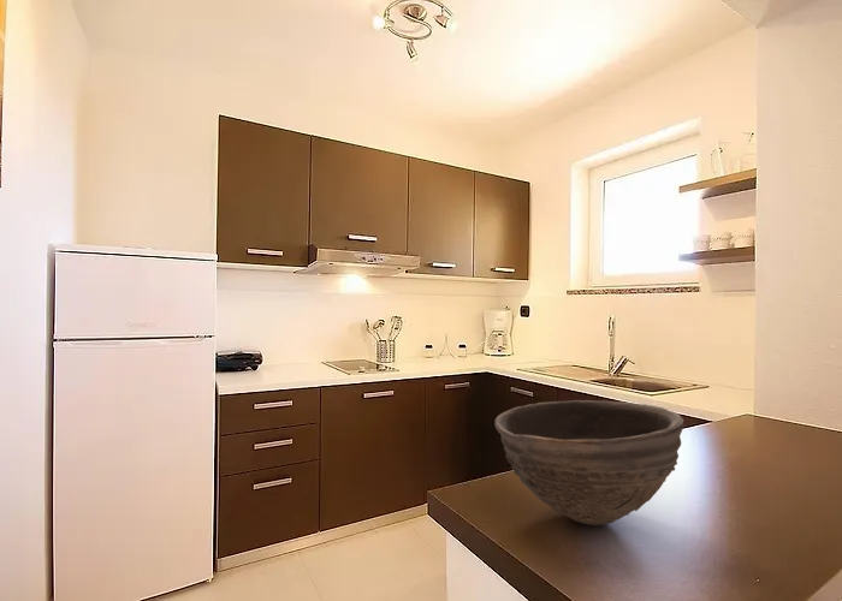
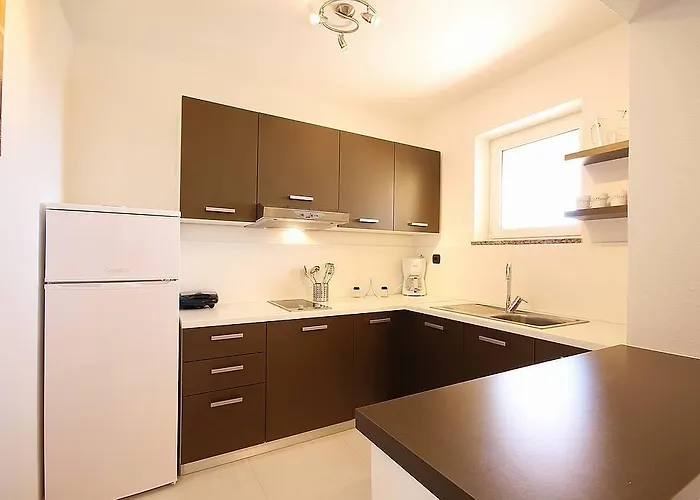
- bowl [493,399,686,526]
